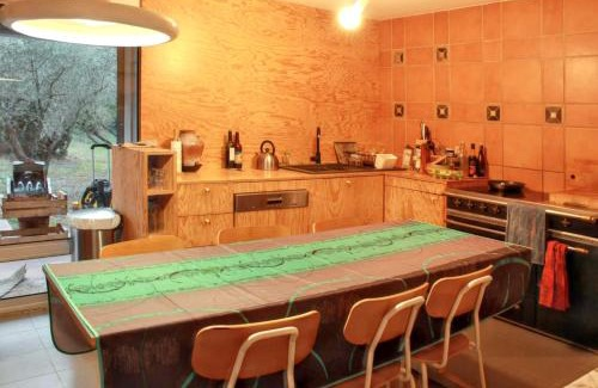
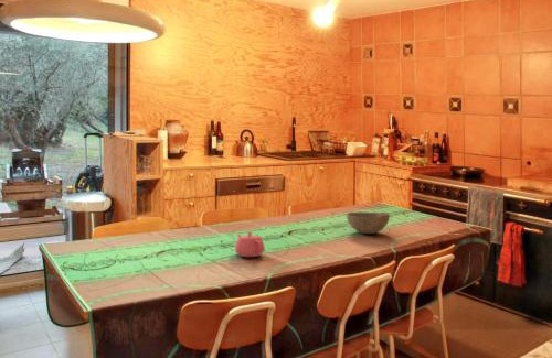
+ teapot [234,230,266,258]
+ bowl [346,211,391,235]
